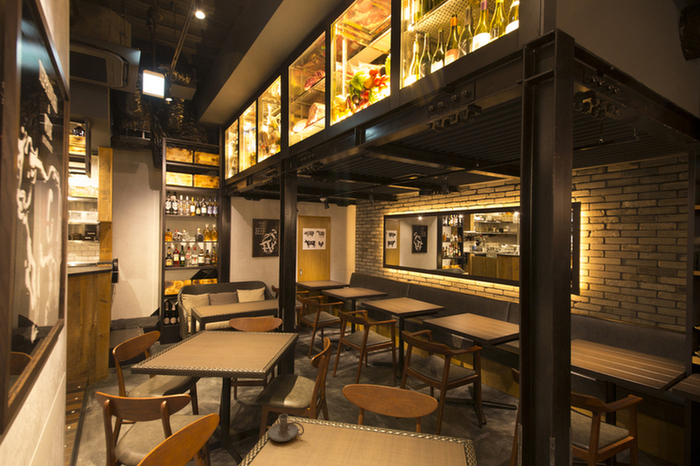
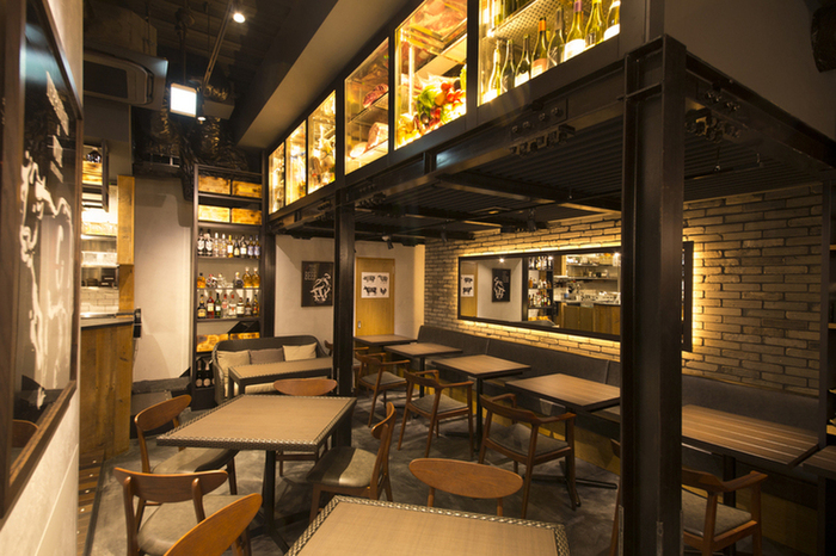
- candle holder [267,413,305,443]
